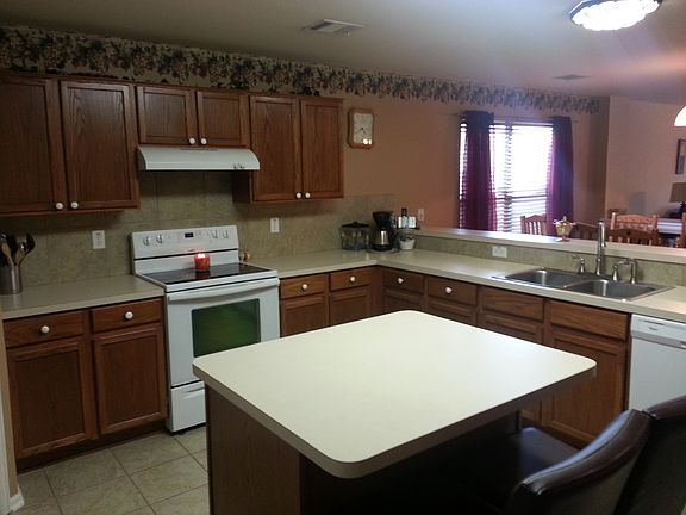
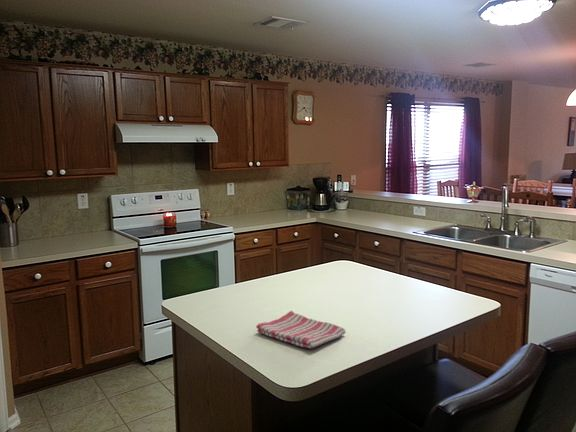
+ dish towel [255,310,347,349]
